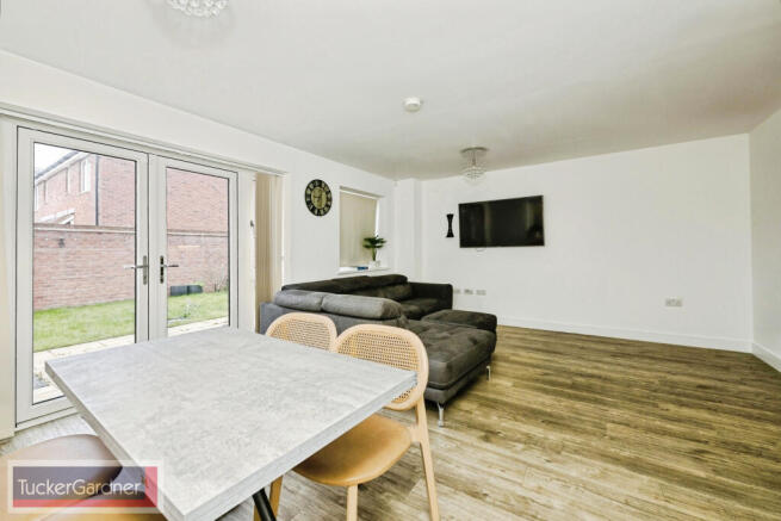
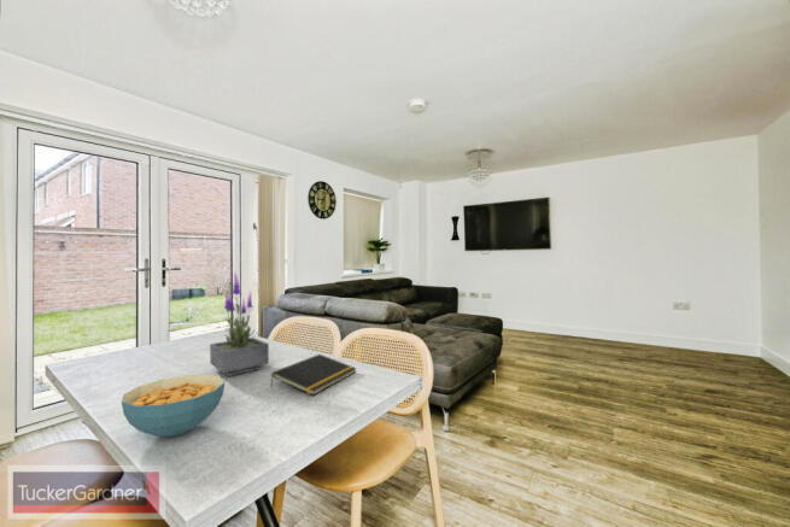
+ potted plant [209,270,270,377]
+ notepad [269,353,358,397]
+ cereal bowl [121,374,226,438]
